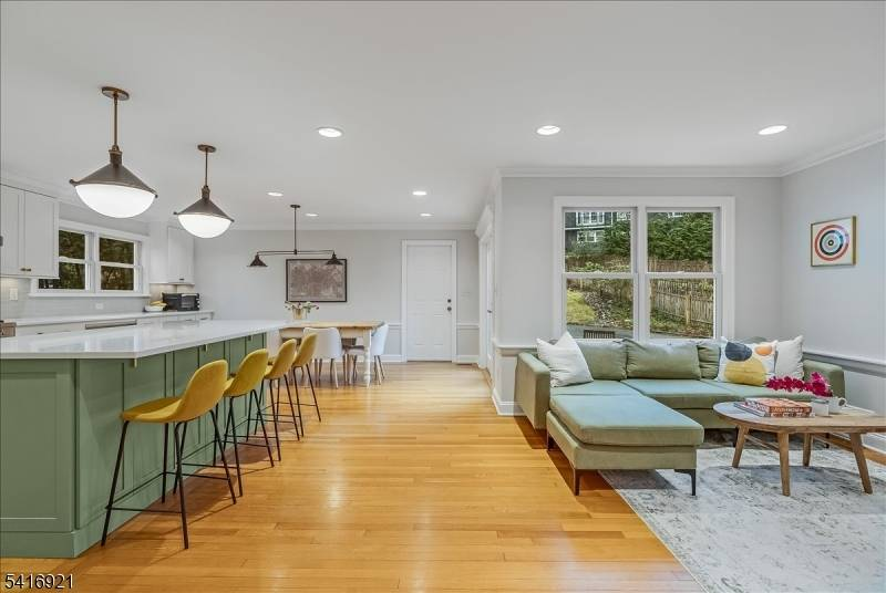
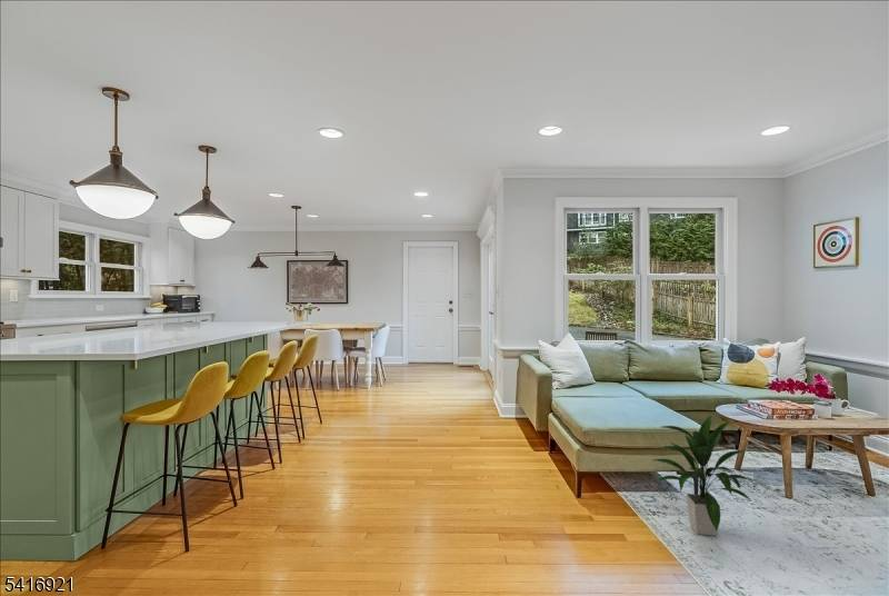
+ indoor plant [652,414,752,537]
